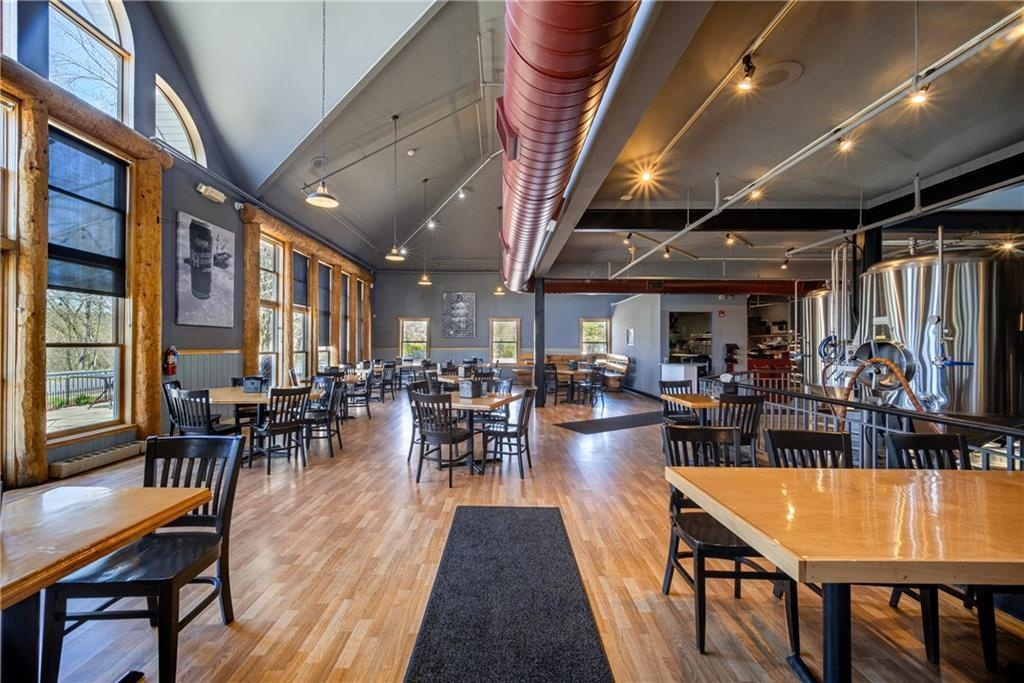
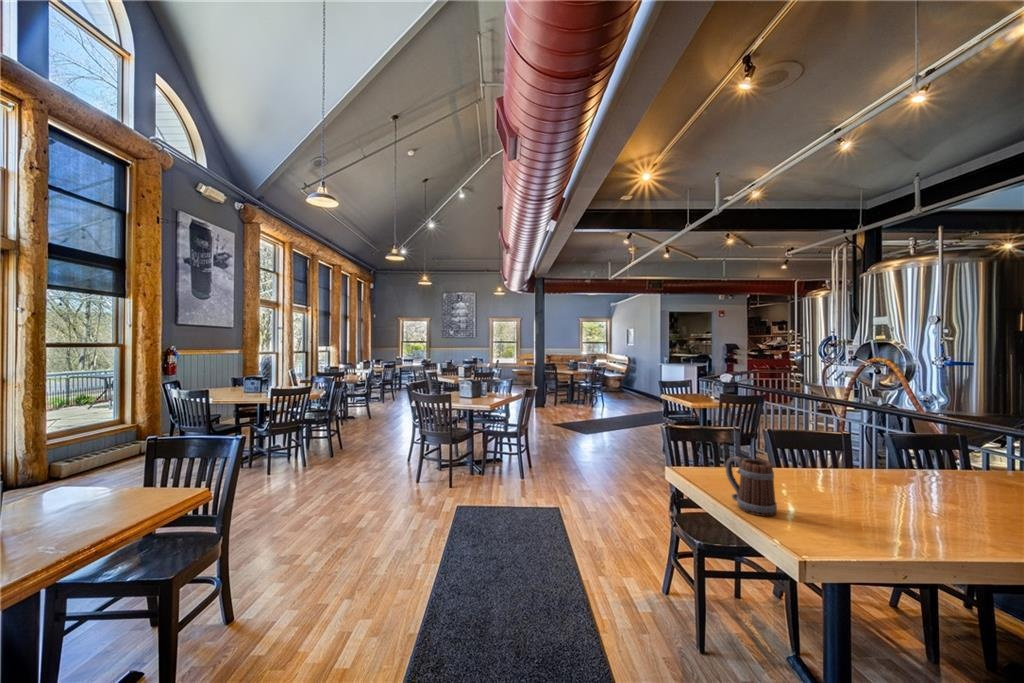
+ beer mug [725,456,778,517]
